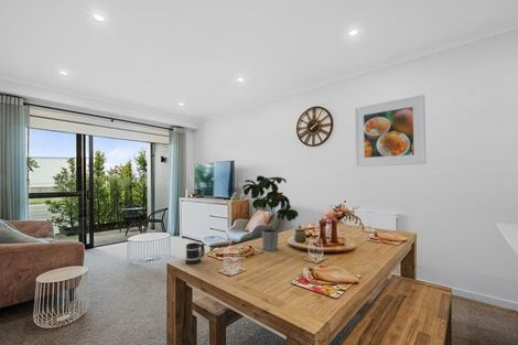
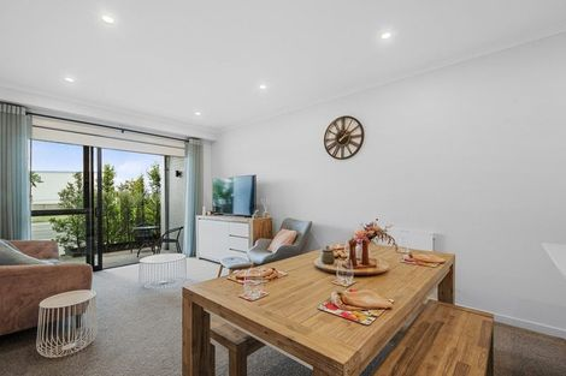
- potted plant [241,175,300,252]
- mug [184,241,206,266]
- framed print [354,94,428,168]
